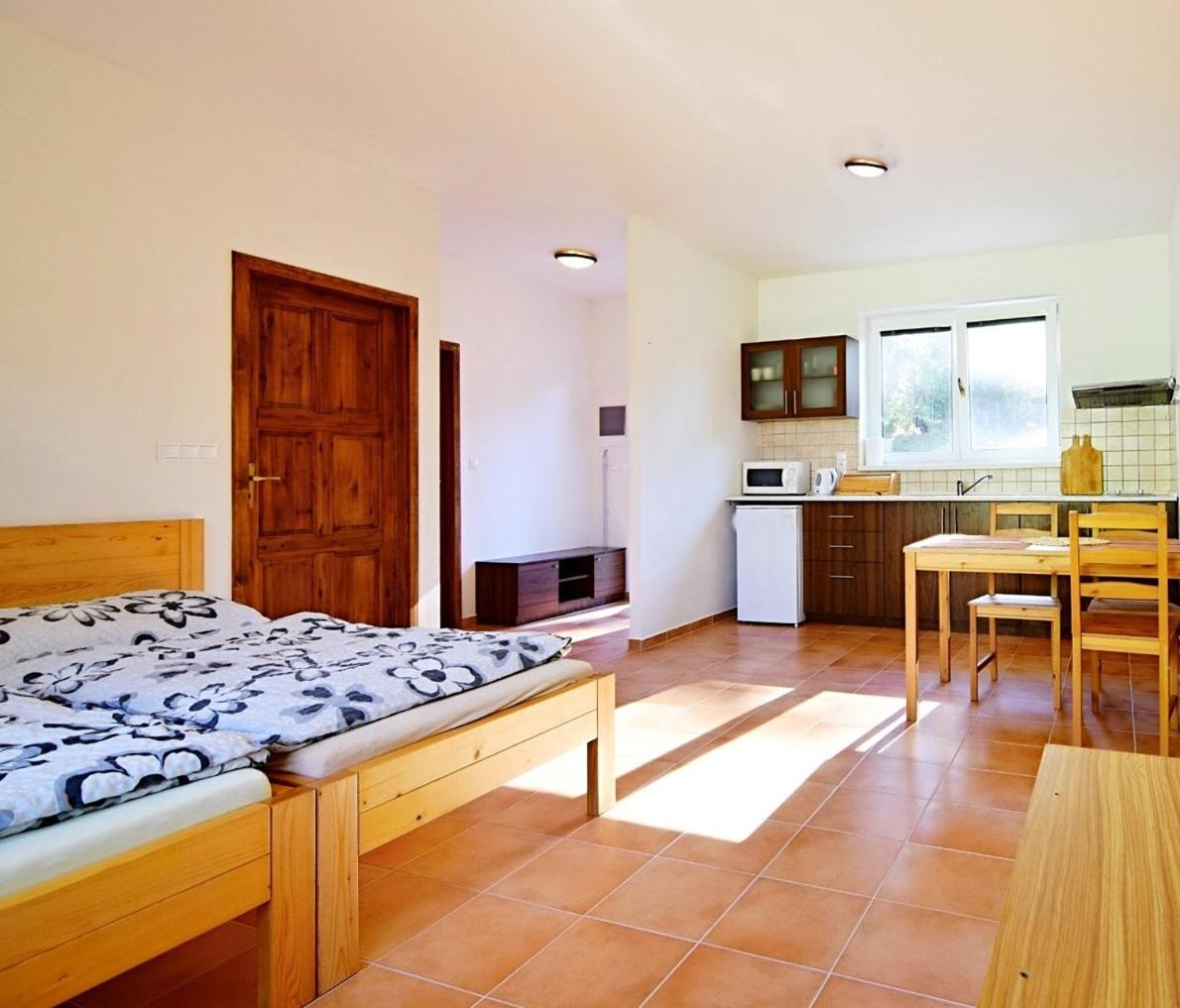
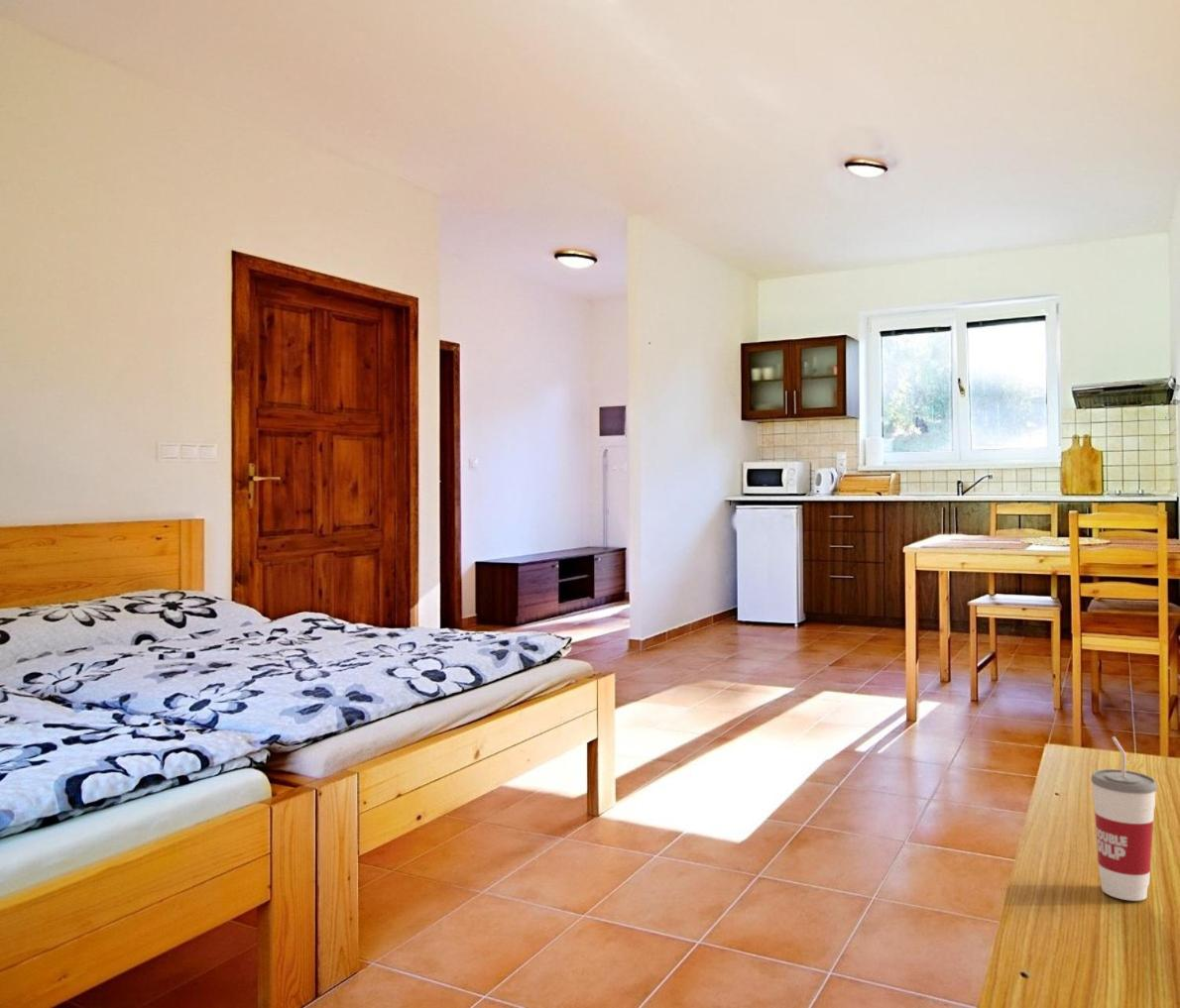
+ cup [1090,735,1158,902]
